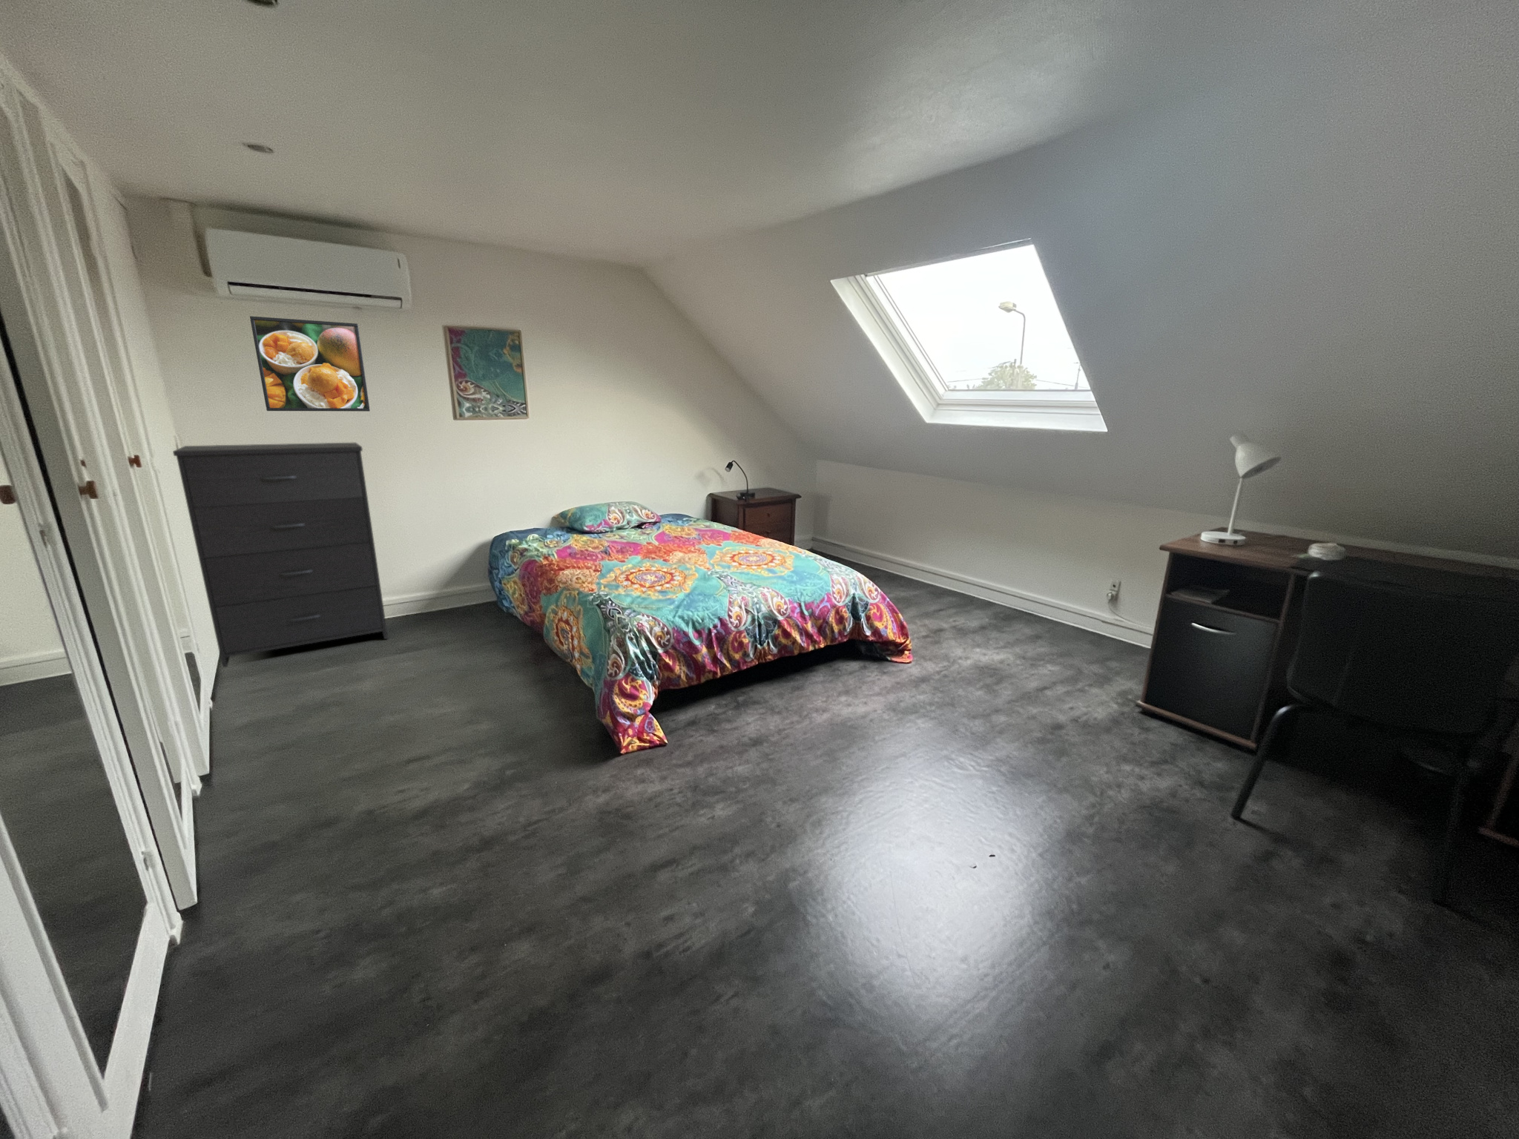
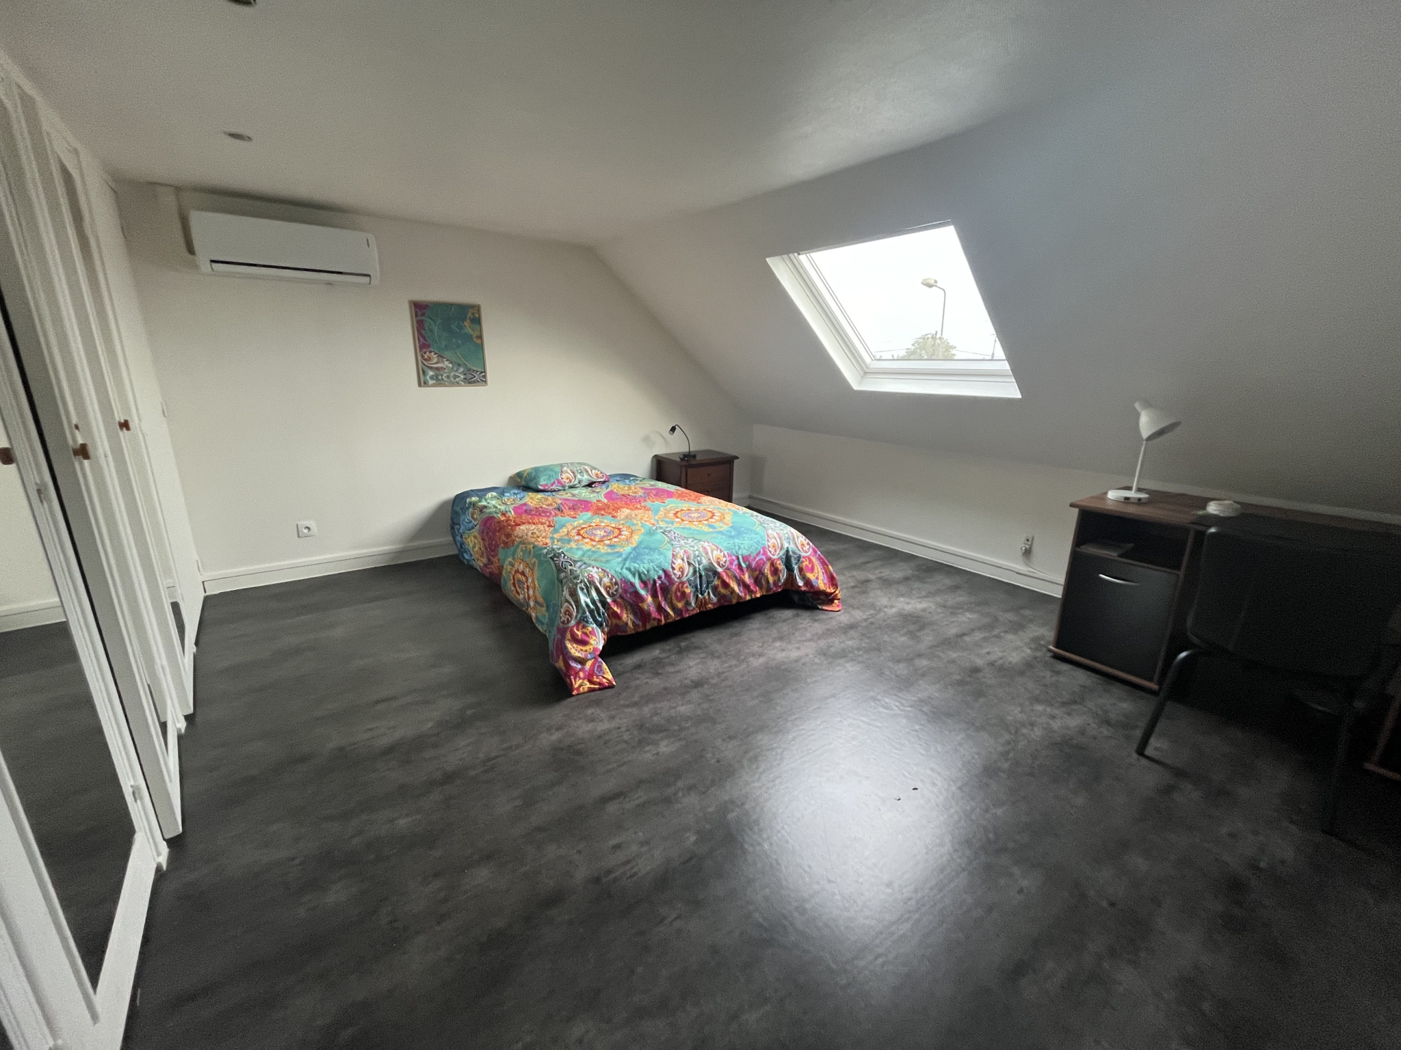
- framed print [249,315,371,413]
- dresser [172,441,389,668]
